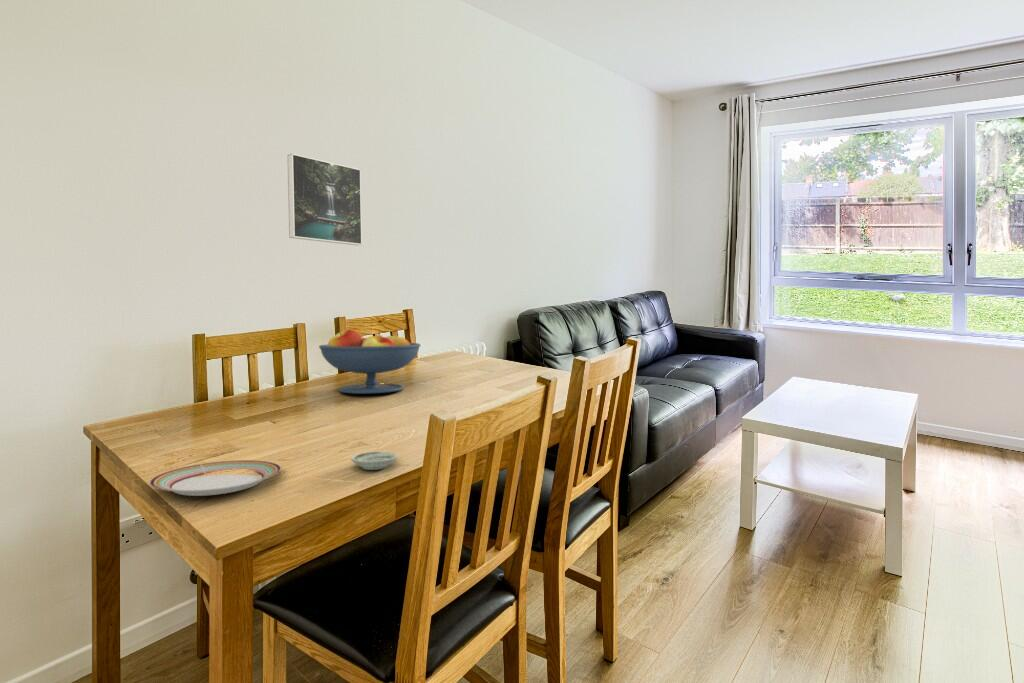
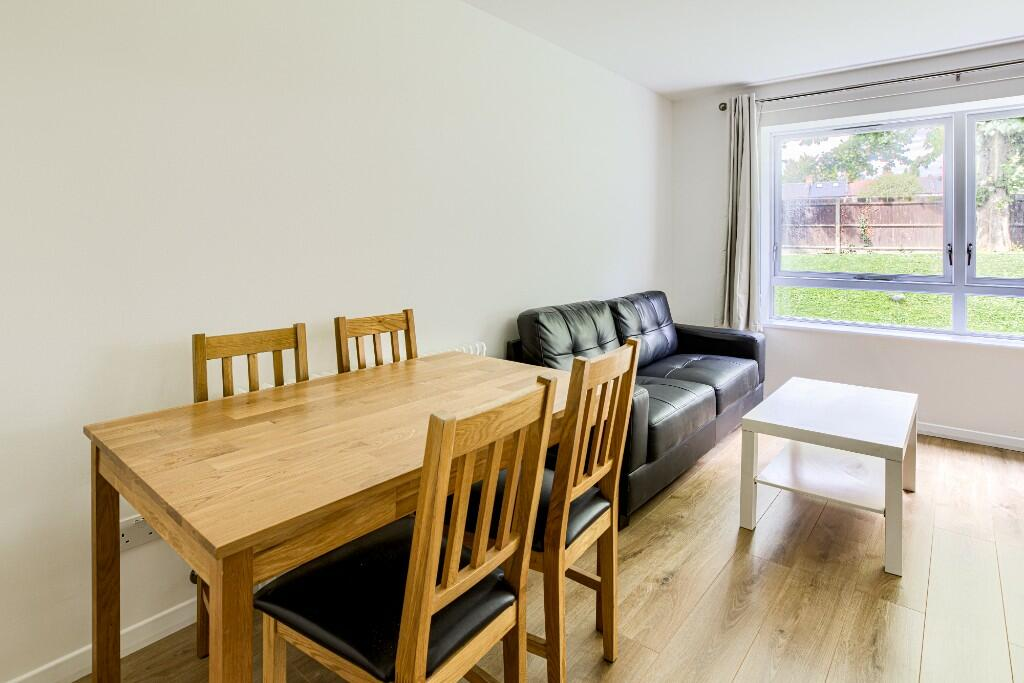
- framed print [287,153,363,246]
- saucer [350,451,398,471]
- fruit bowl [318,328,422,395]
- plate [148,459,282,497]
